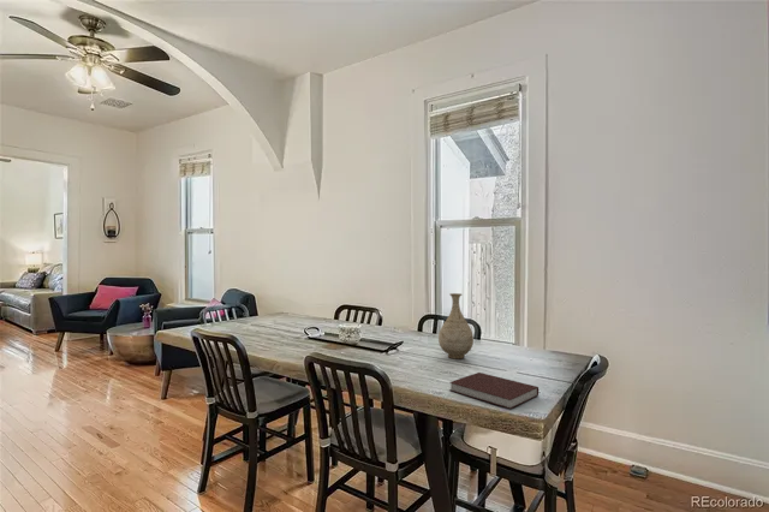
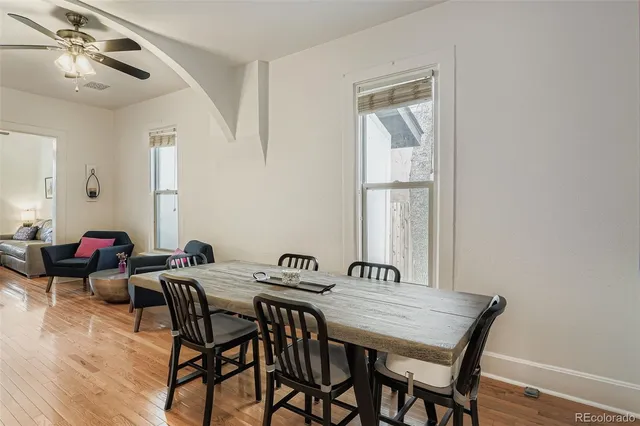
- vase [437,292,475,361]
- notebook [448,371,540,410]
